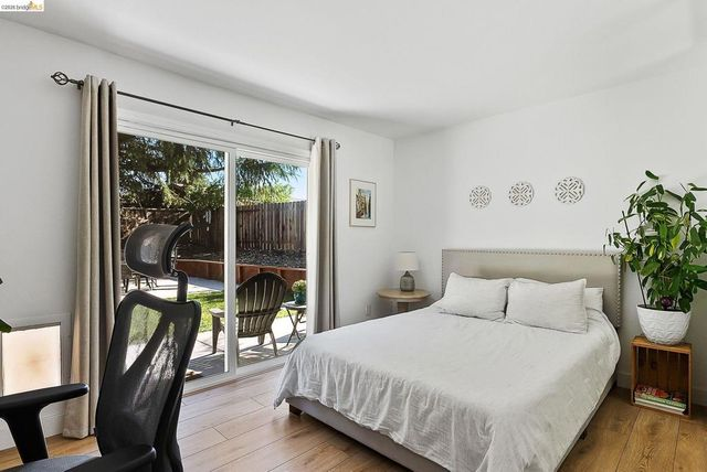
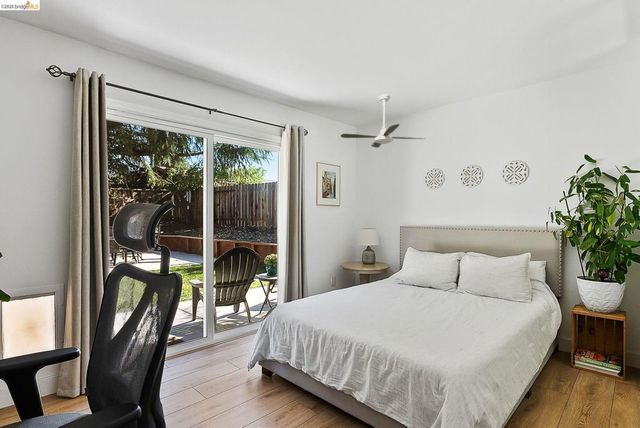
+ ceiling fan [340,93,425,149]
